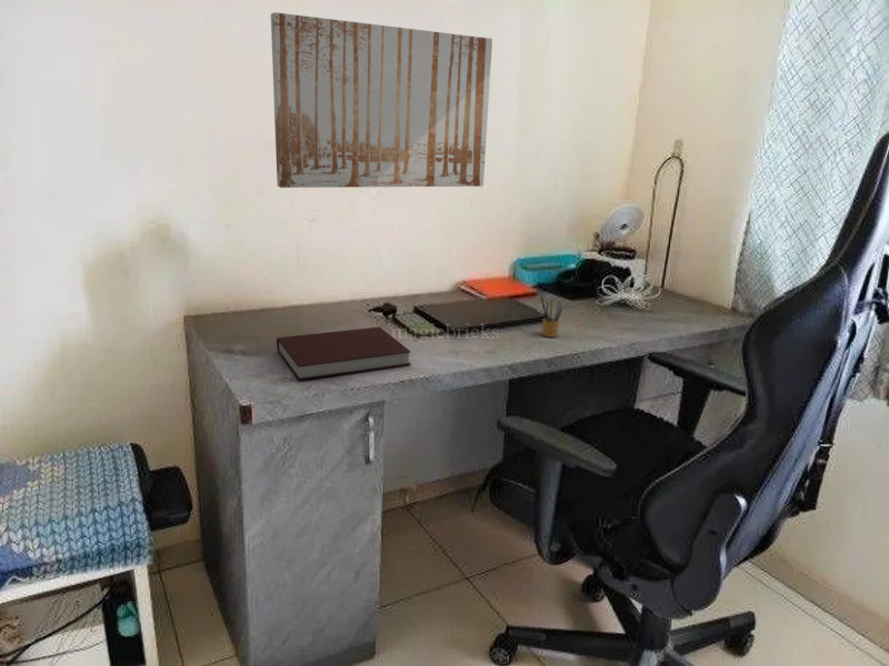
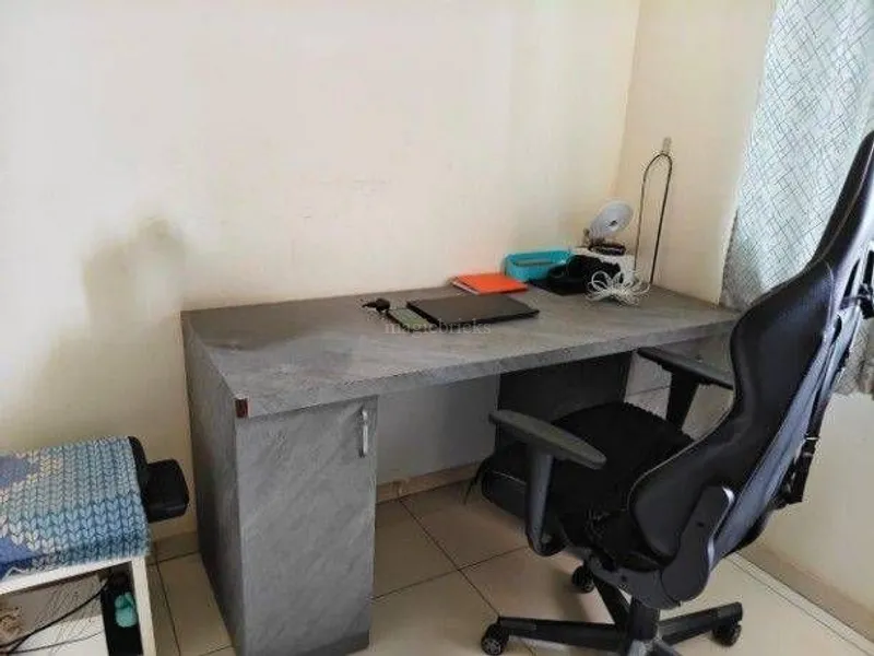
- notebook [276,326,412,381]
- pencil box [540,295,566,339]
- wall art [270,11,493,189]
